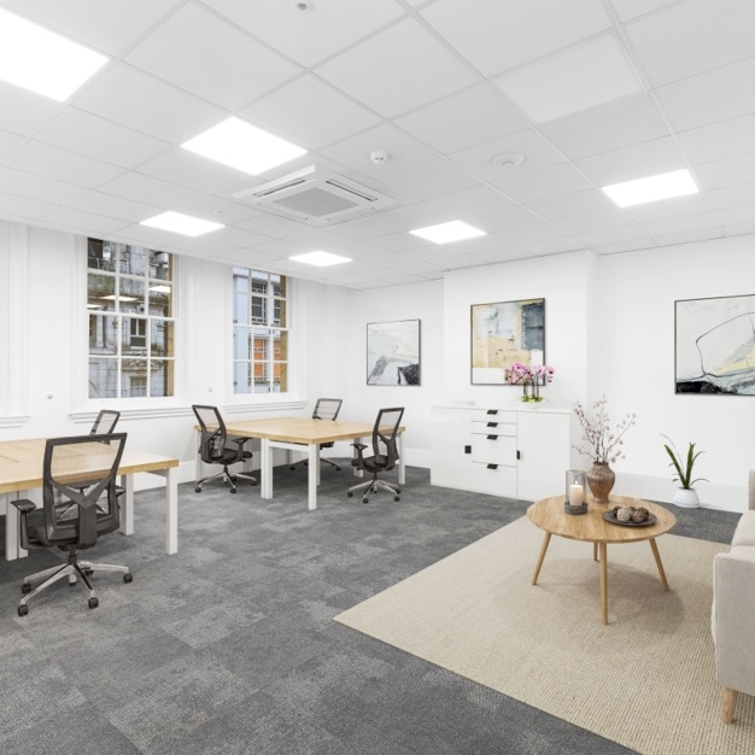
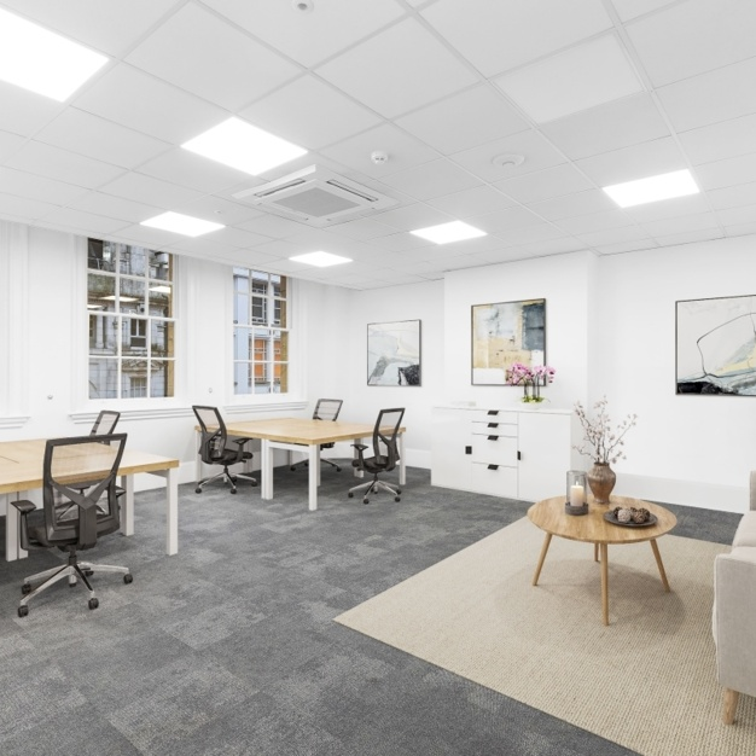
- house plant [660,433,709,509]
